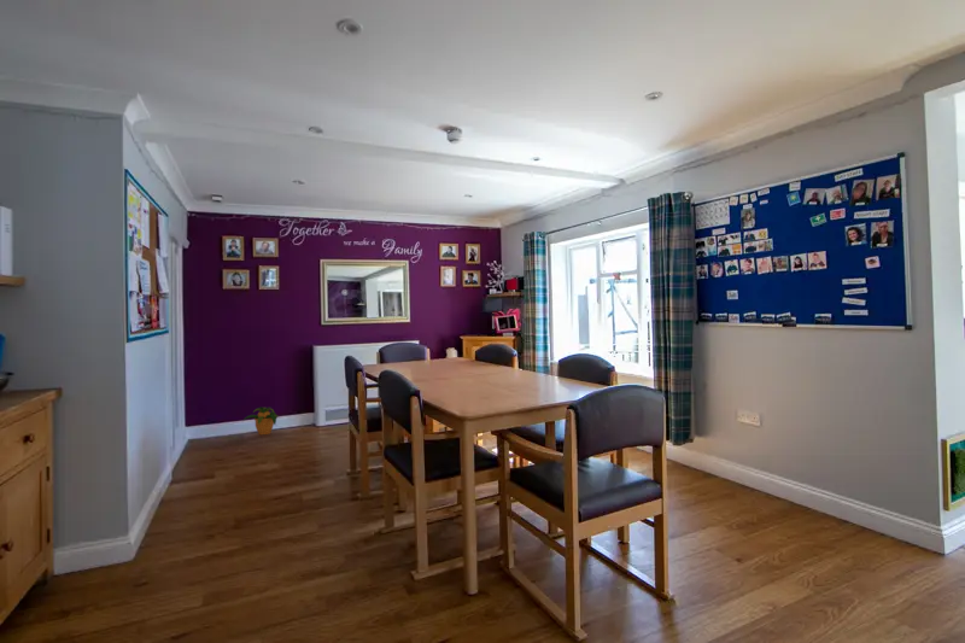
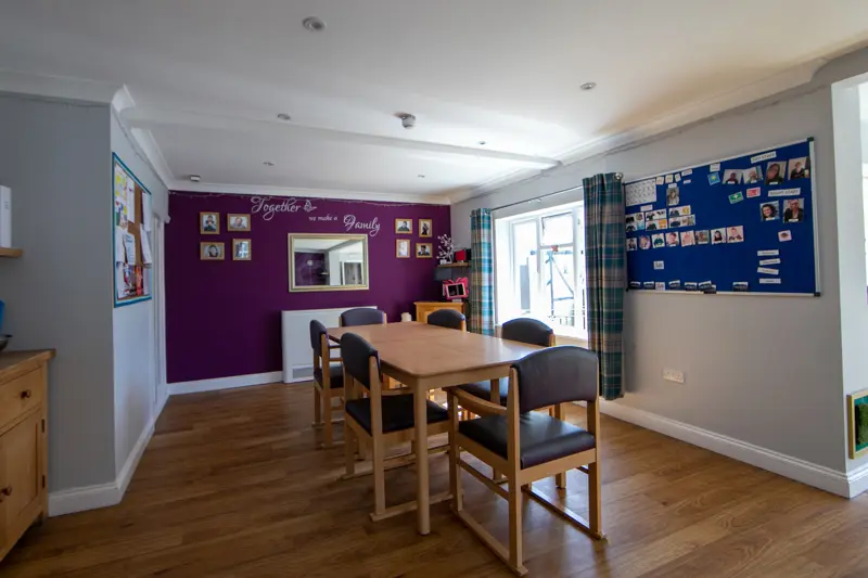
- potted plant [242,405,280,436]
